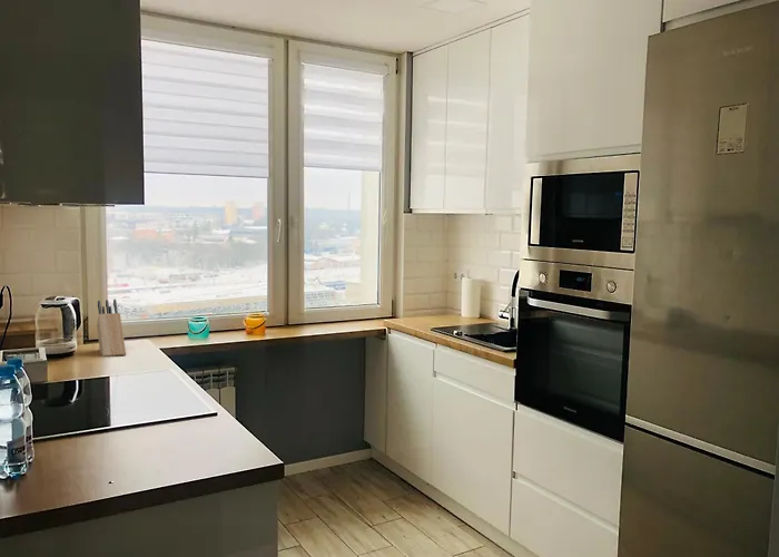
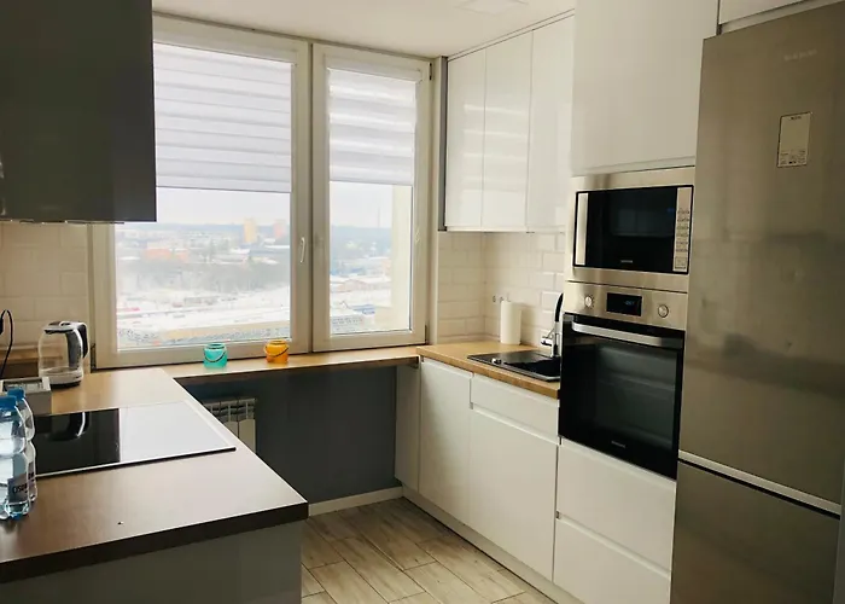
- knife block [96,299,127,358]
